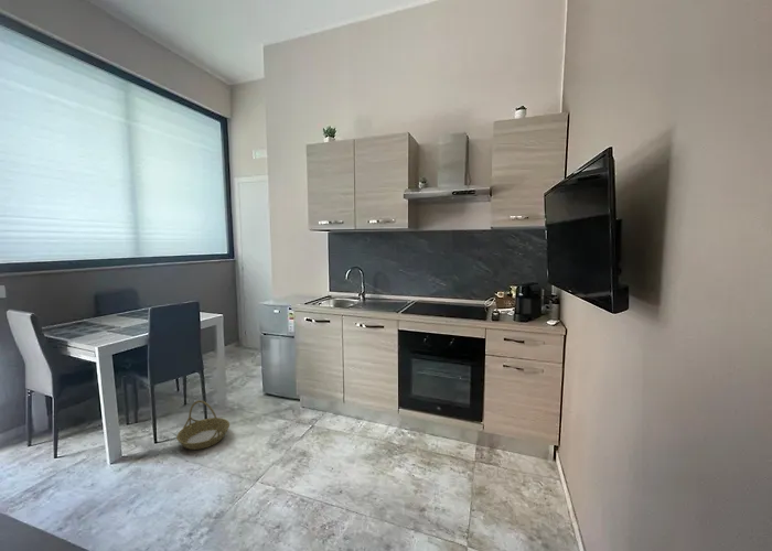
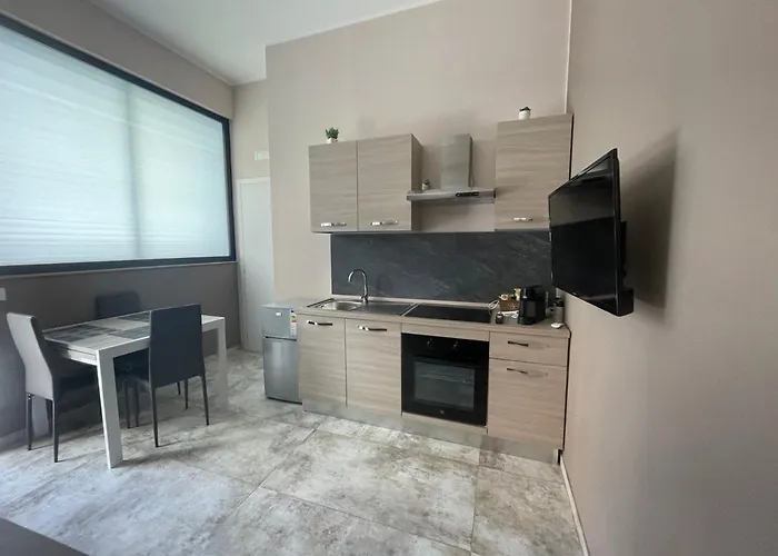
- basket [175,399,230,451]
